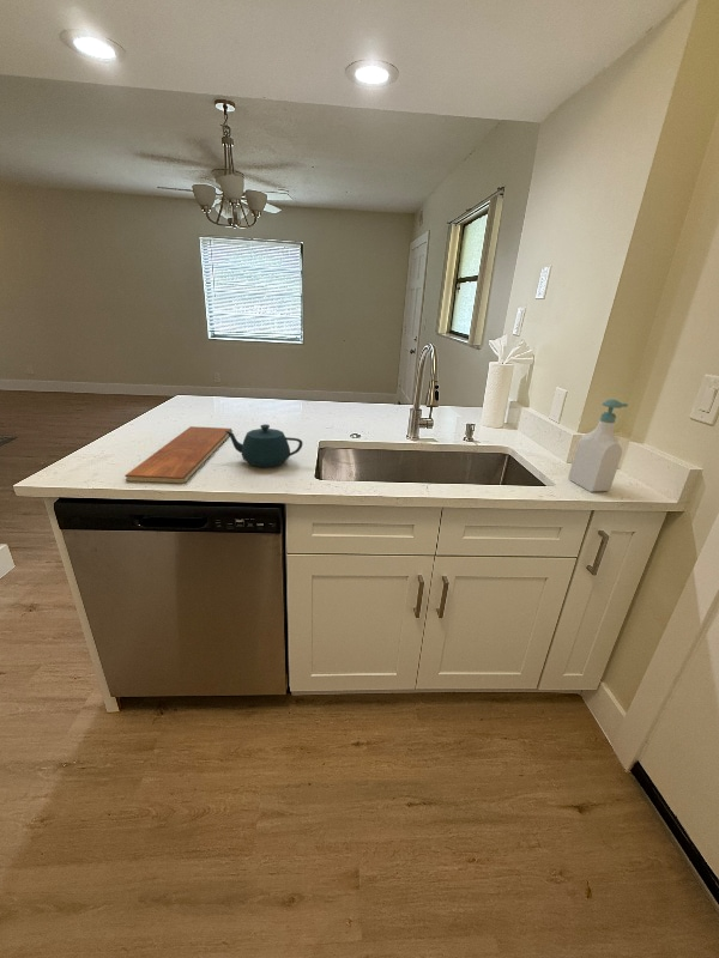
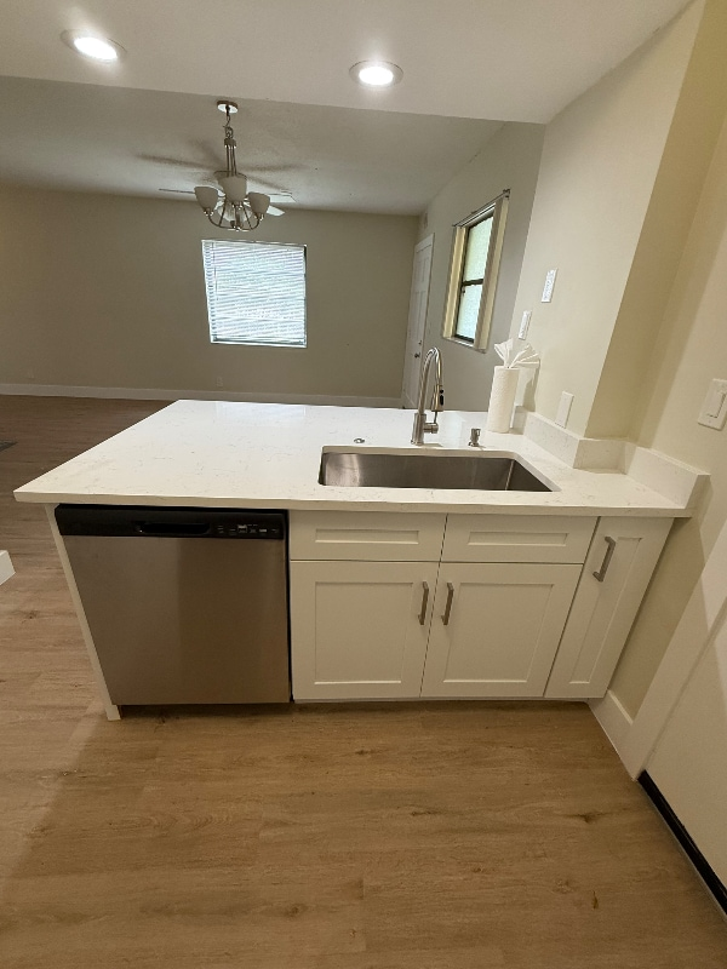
- chopping board [123,425,234,484]
- soap bottle [567,398,629,493]
- teapot [224,423,304,468]
